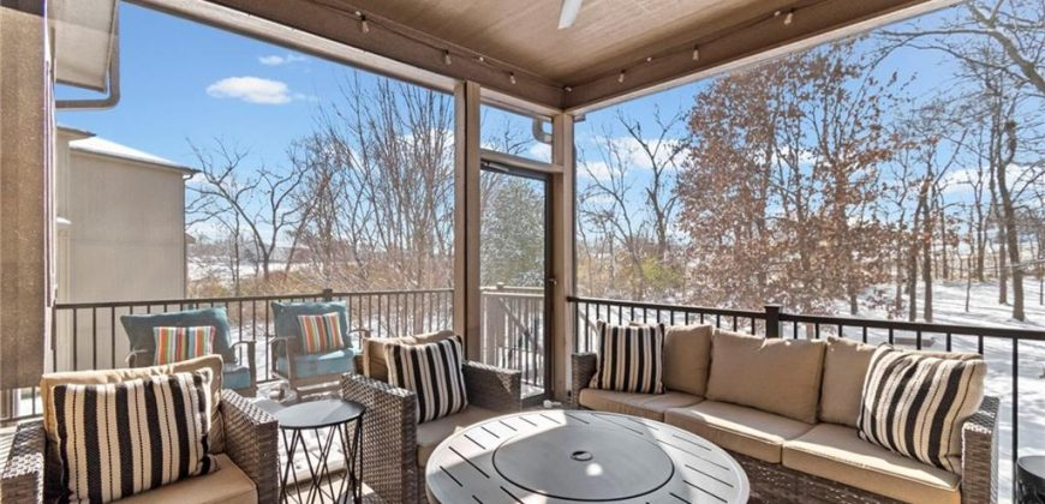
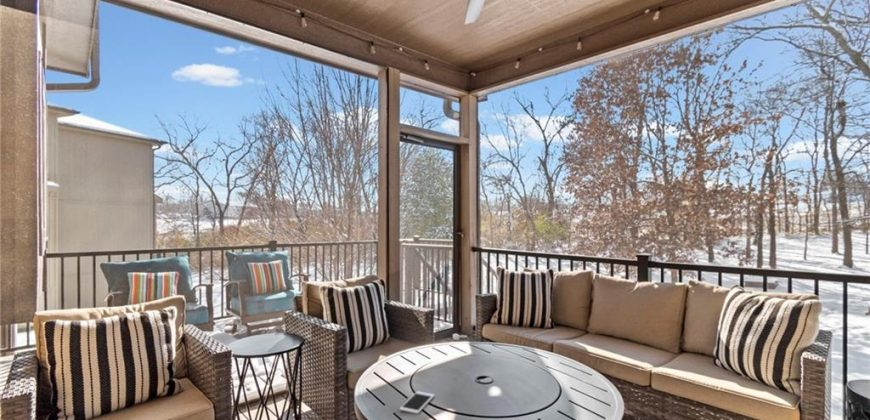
+ cell phone [398,390,435,415]
